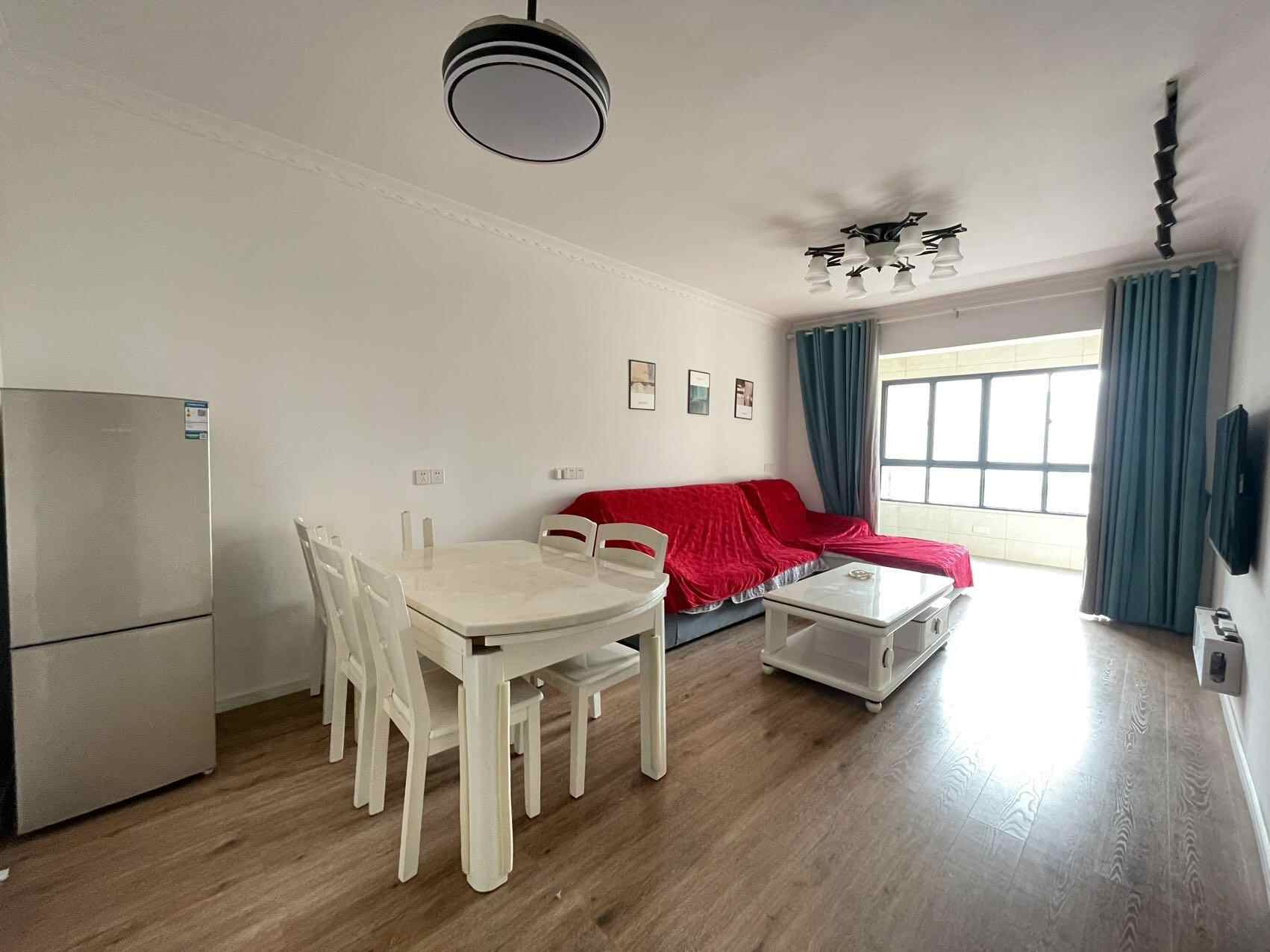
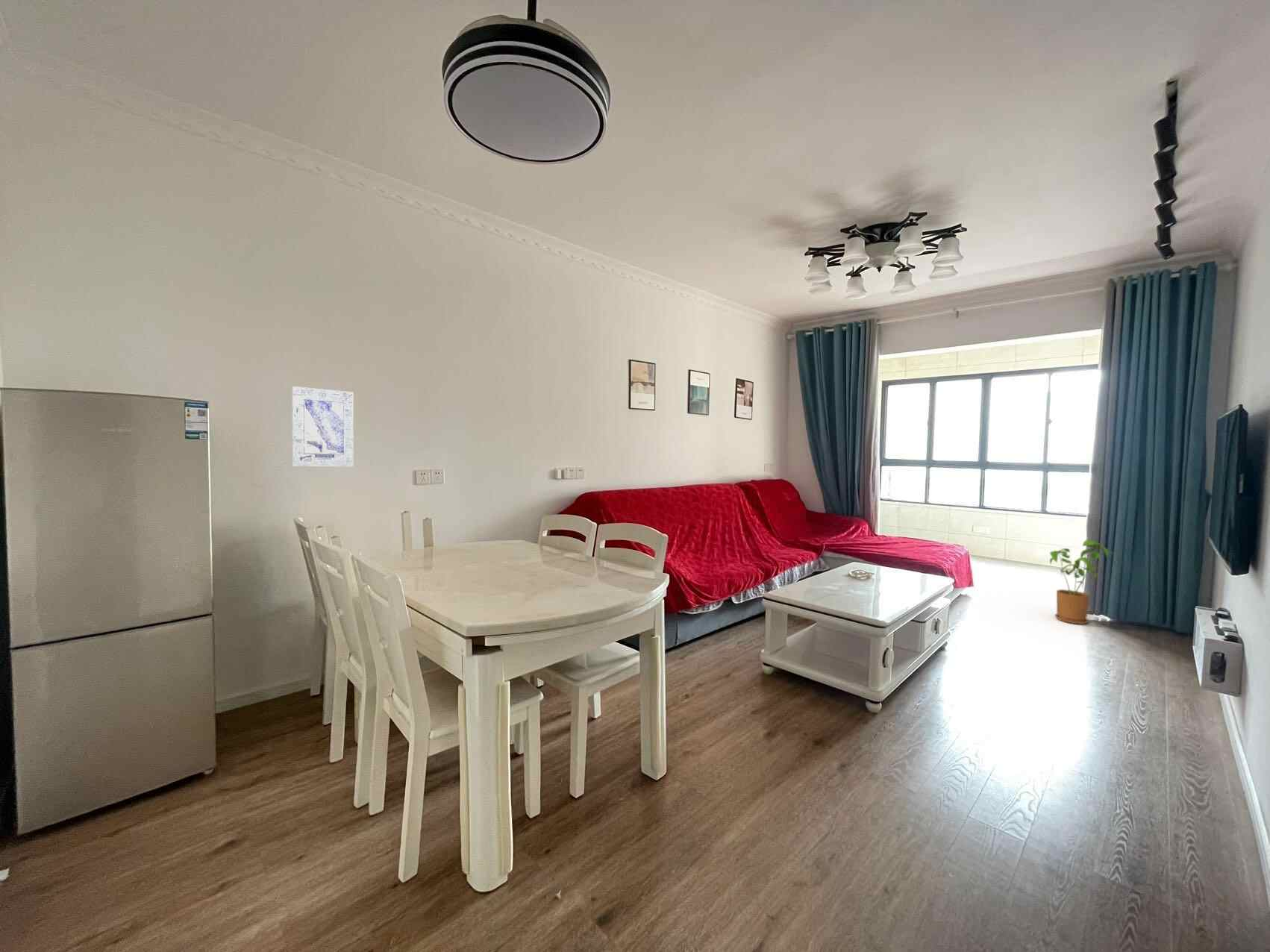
+ wall art [292,386,354,467]
+ house plant [1049,539,1113,625]
